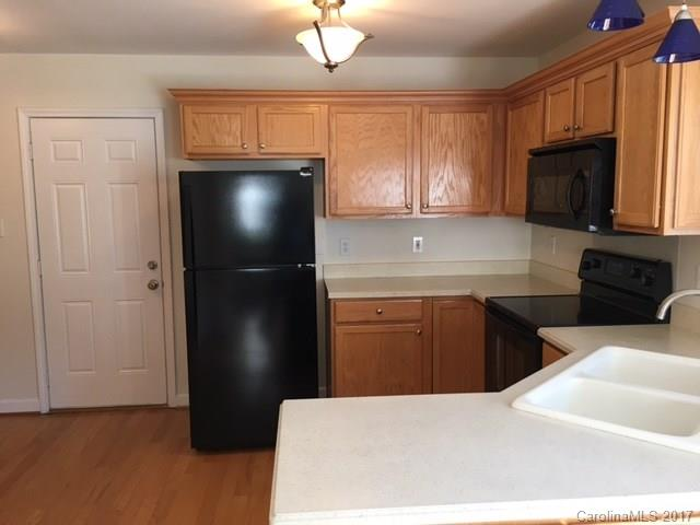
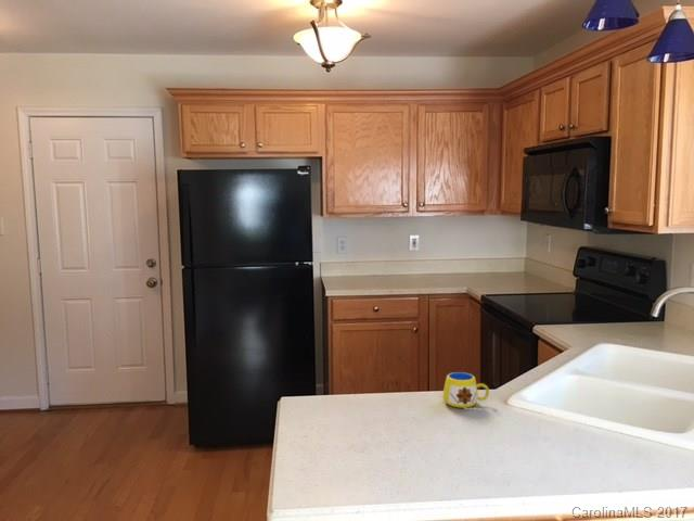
+ mug [442,371,490,411]
